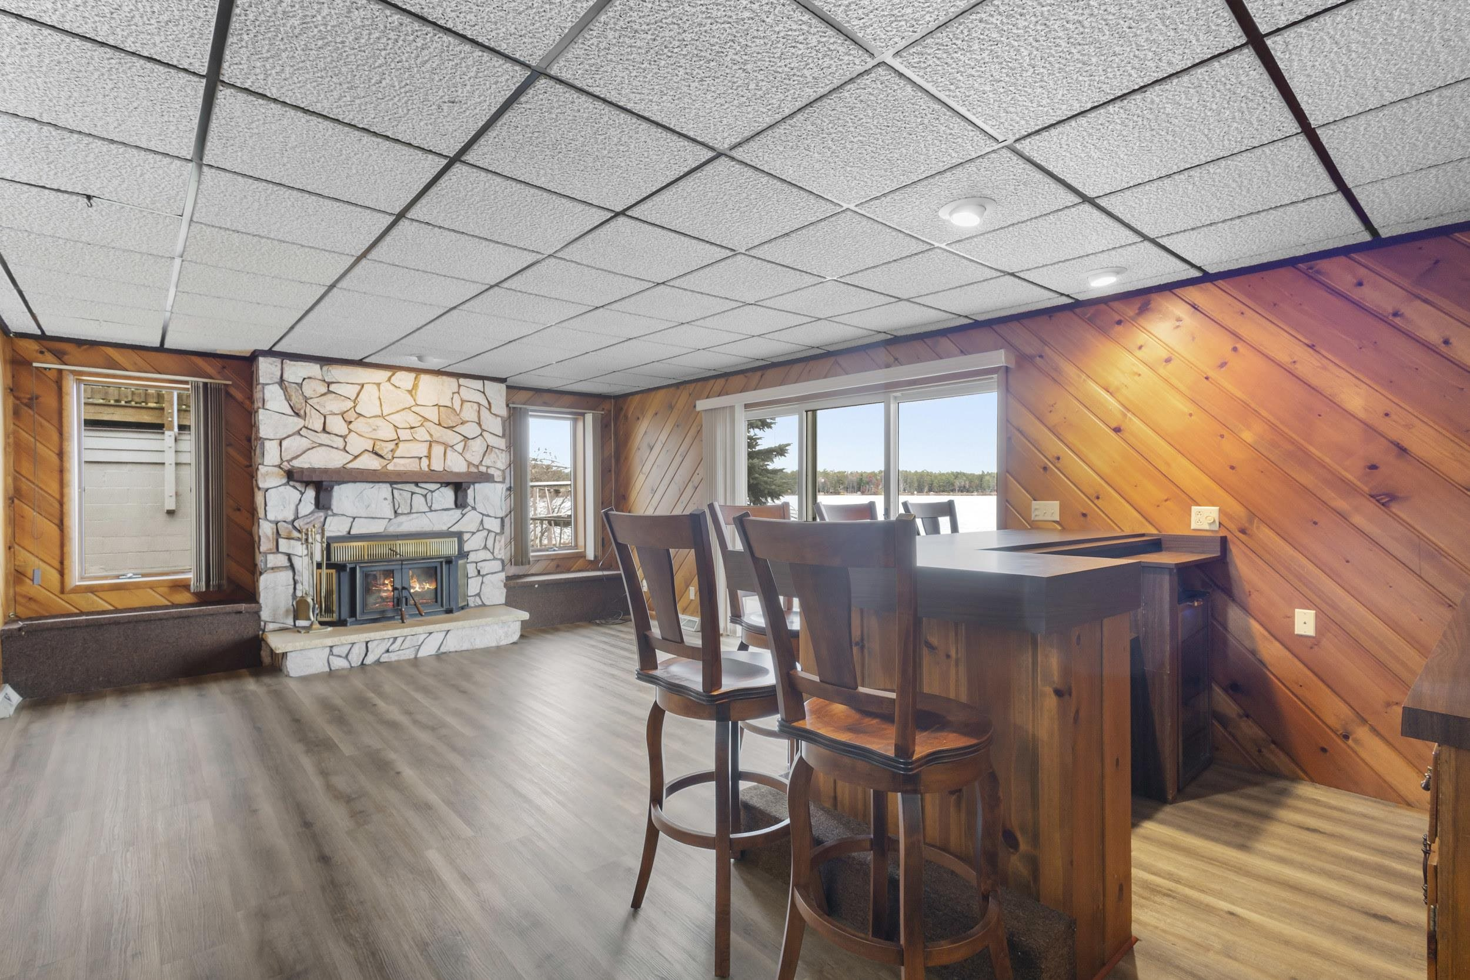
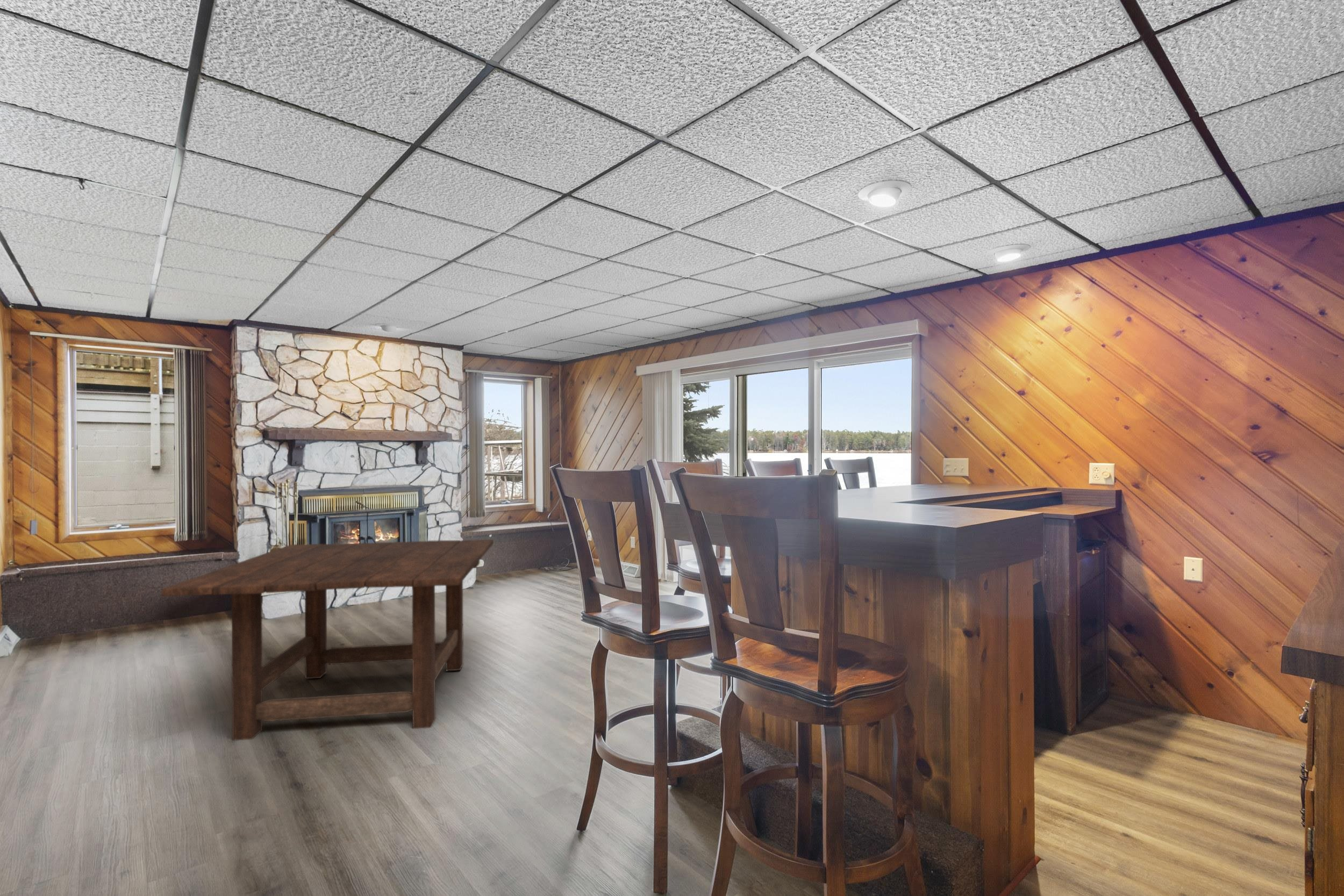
+ dining table [161,539,494,741]
